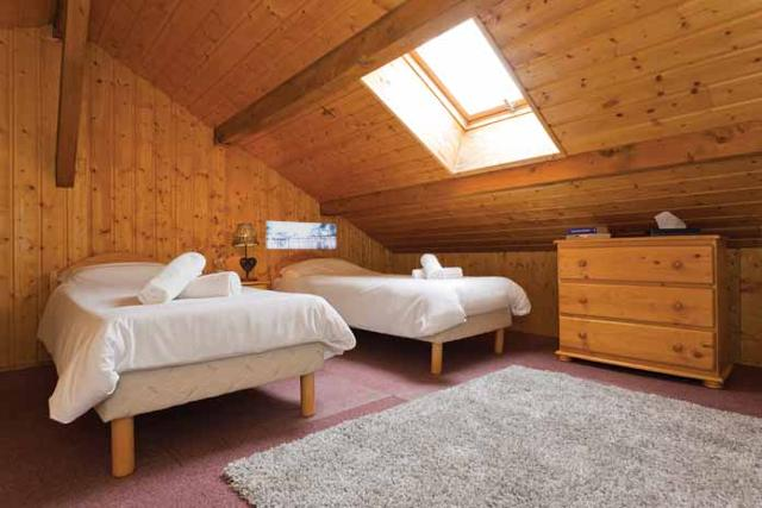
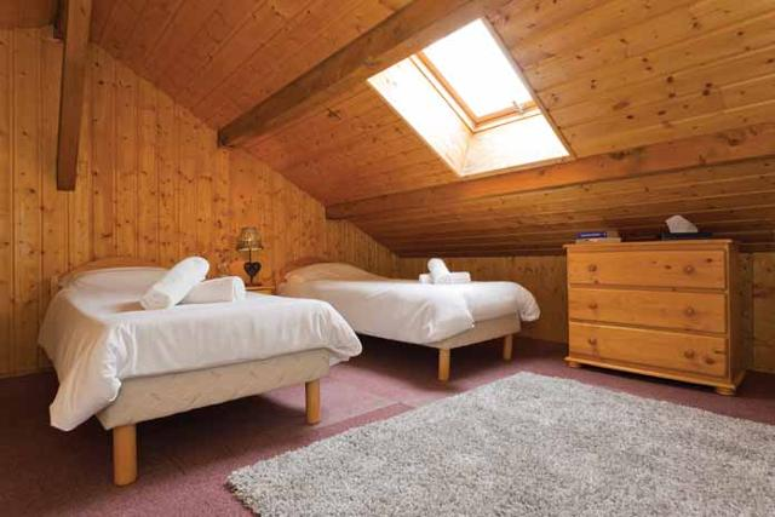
- wall art [264,220,337,250]
